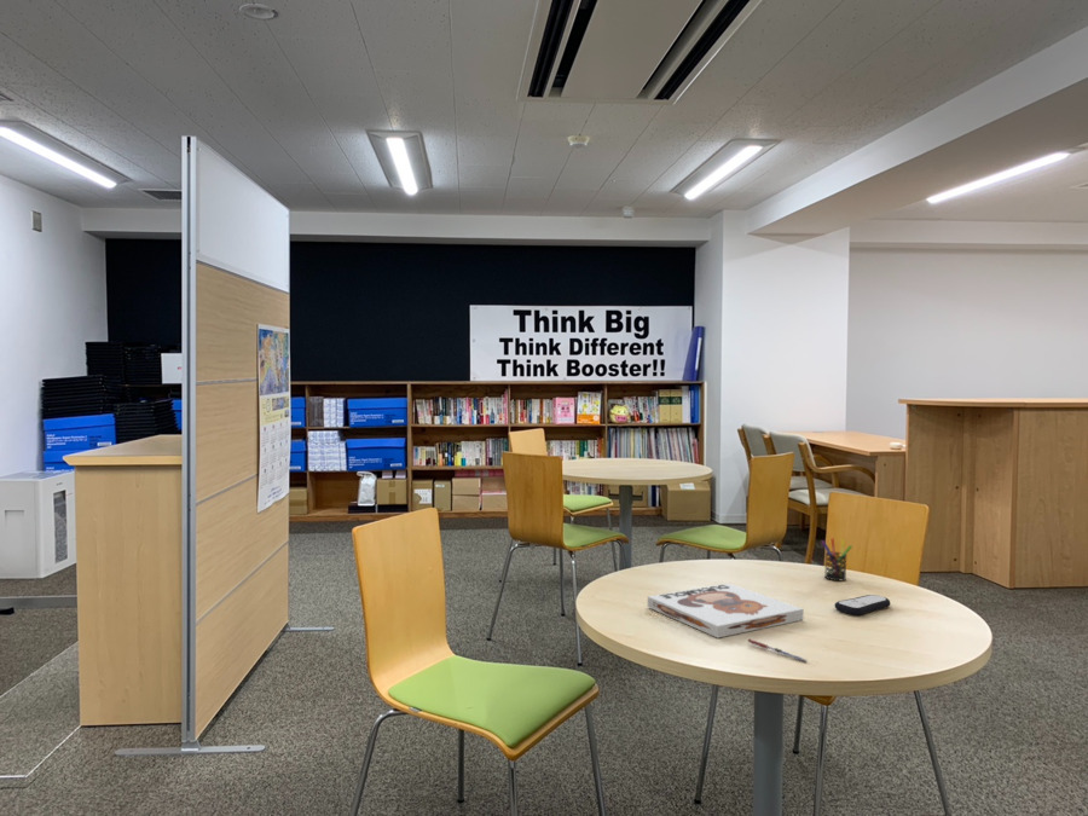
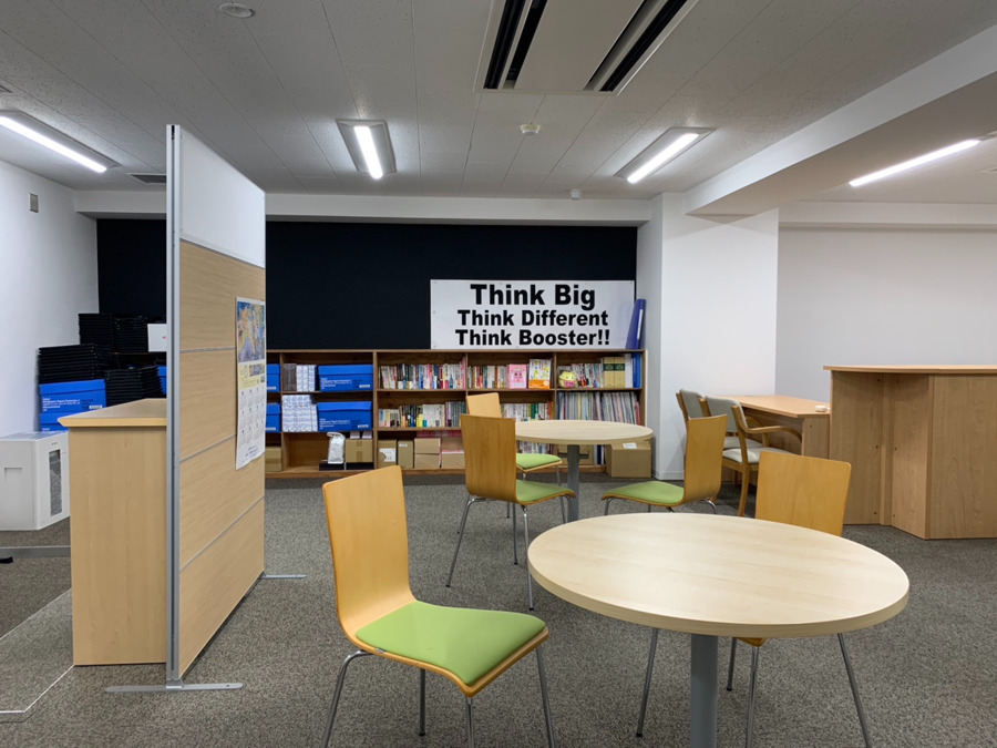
- remote control [833,594,891,617]
- board game [647,581,805,640]
- pen holder [821,537,853,581]
- pen [747,638,809,662]
